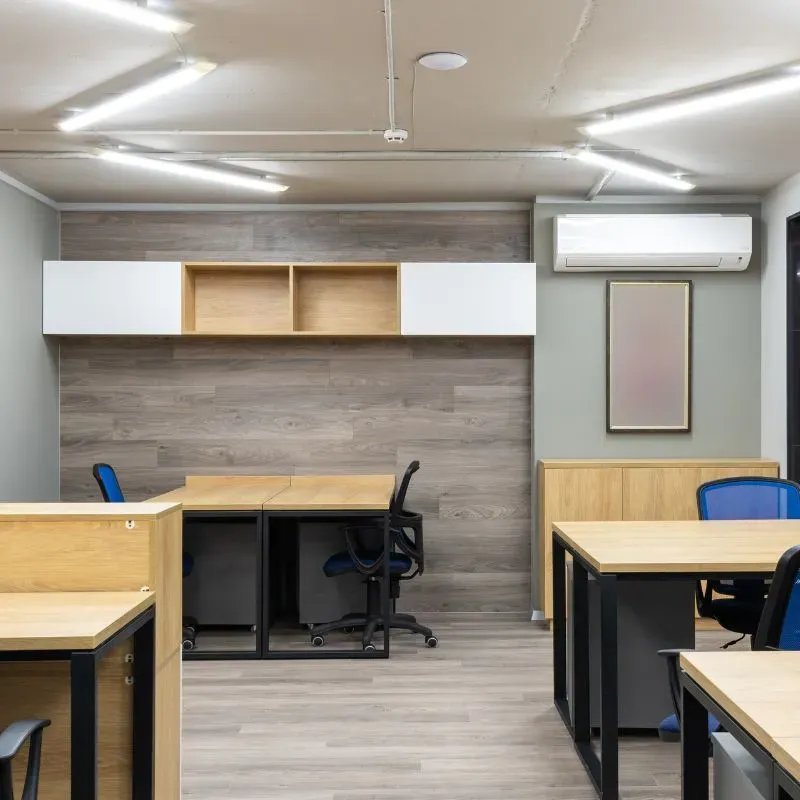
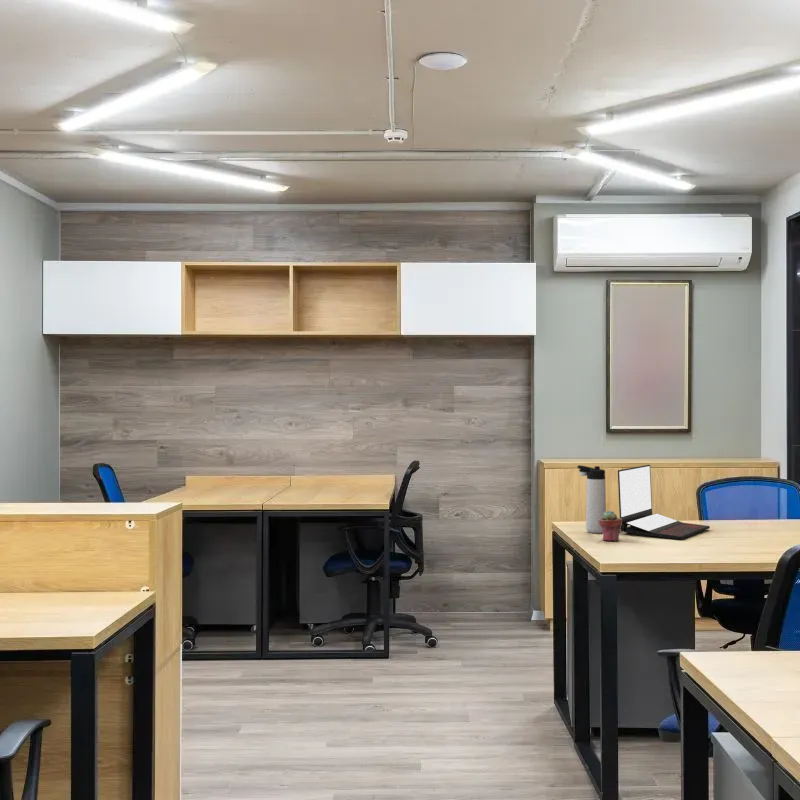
+ laptop [617,464,711,541]
+ thermos bottle [576,464,607,534]
+ potted succulent [599,510,622,542]
